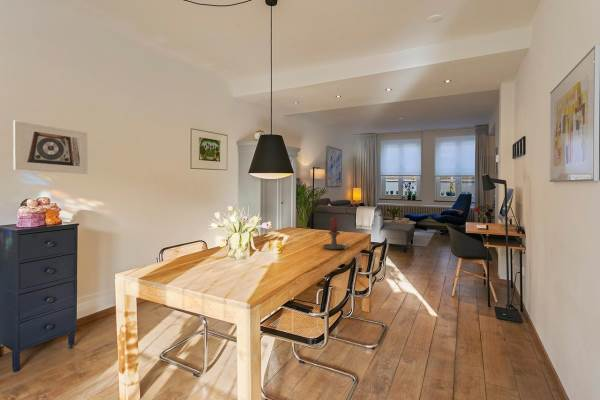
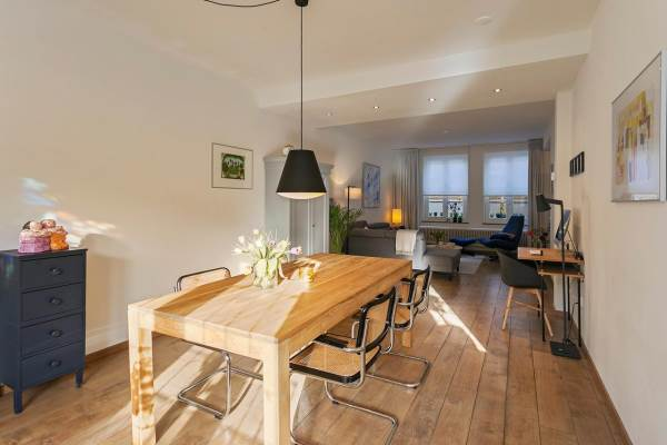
- candle holder [322,216,349,250]
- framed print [12,119,89,175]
